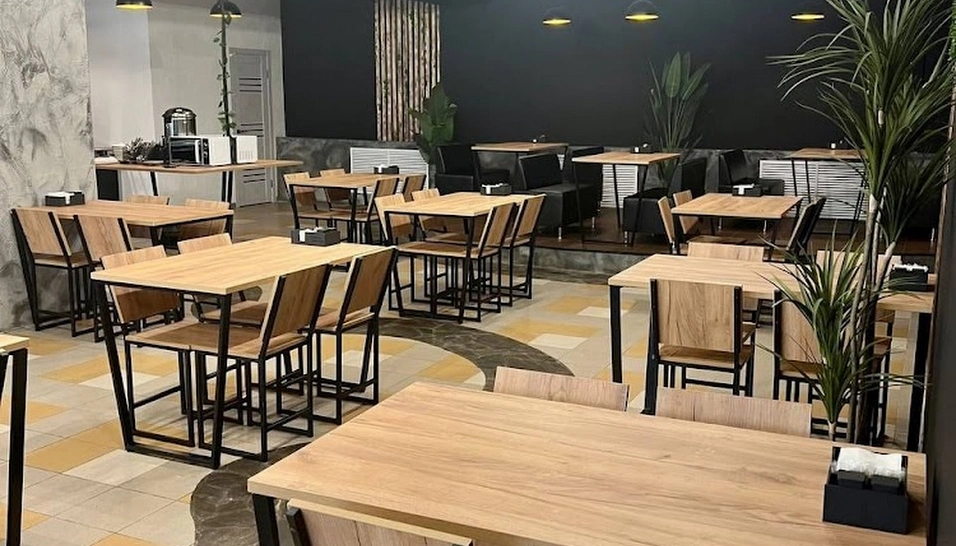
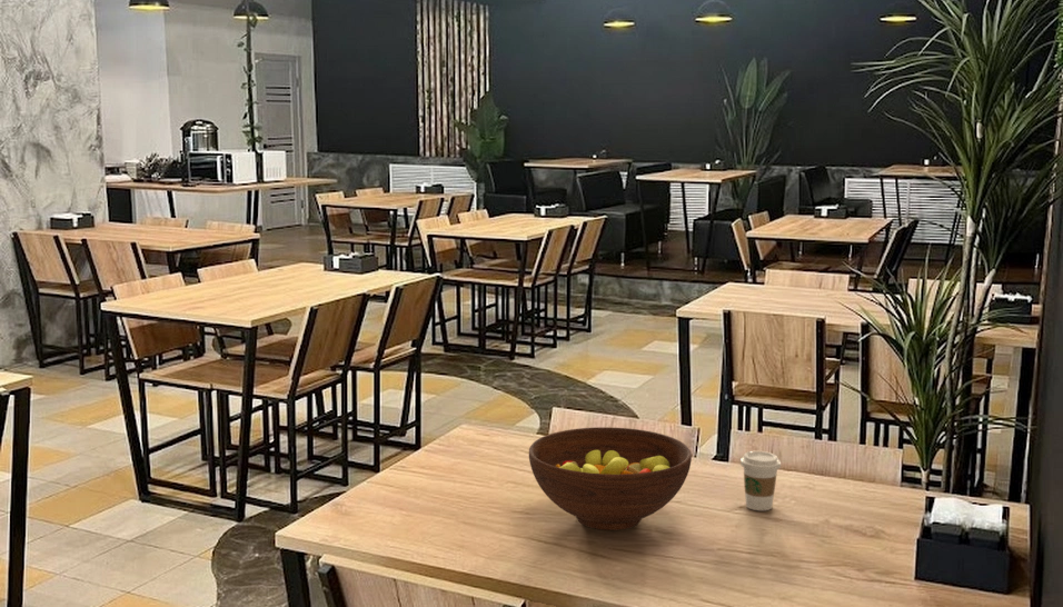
+ coffee cup [739,450,782,511]
+ fruit bowl [528,426,693,531]
